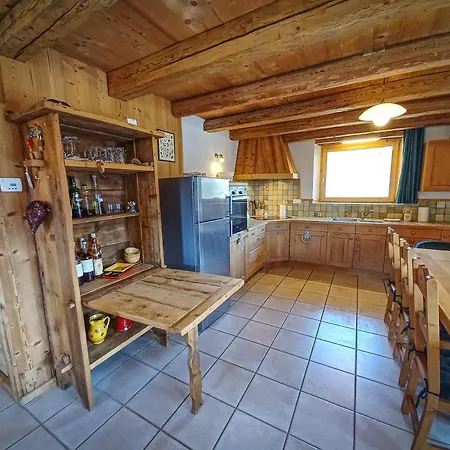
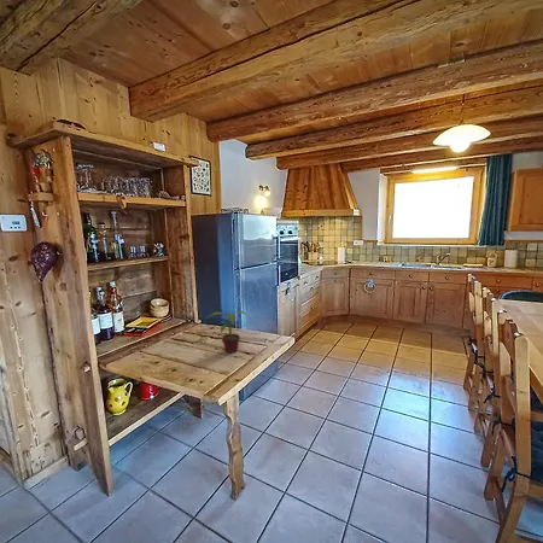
+ potted plant [204,310,252,355]
